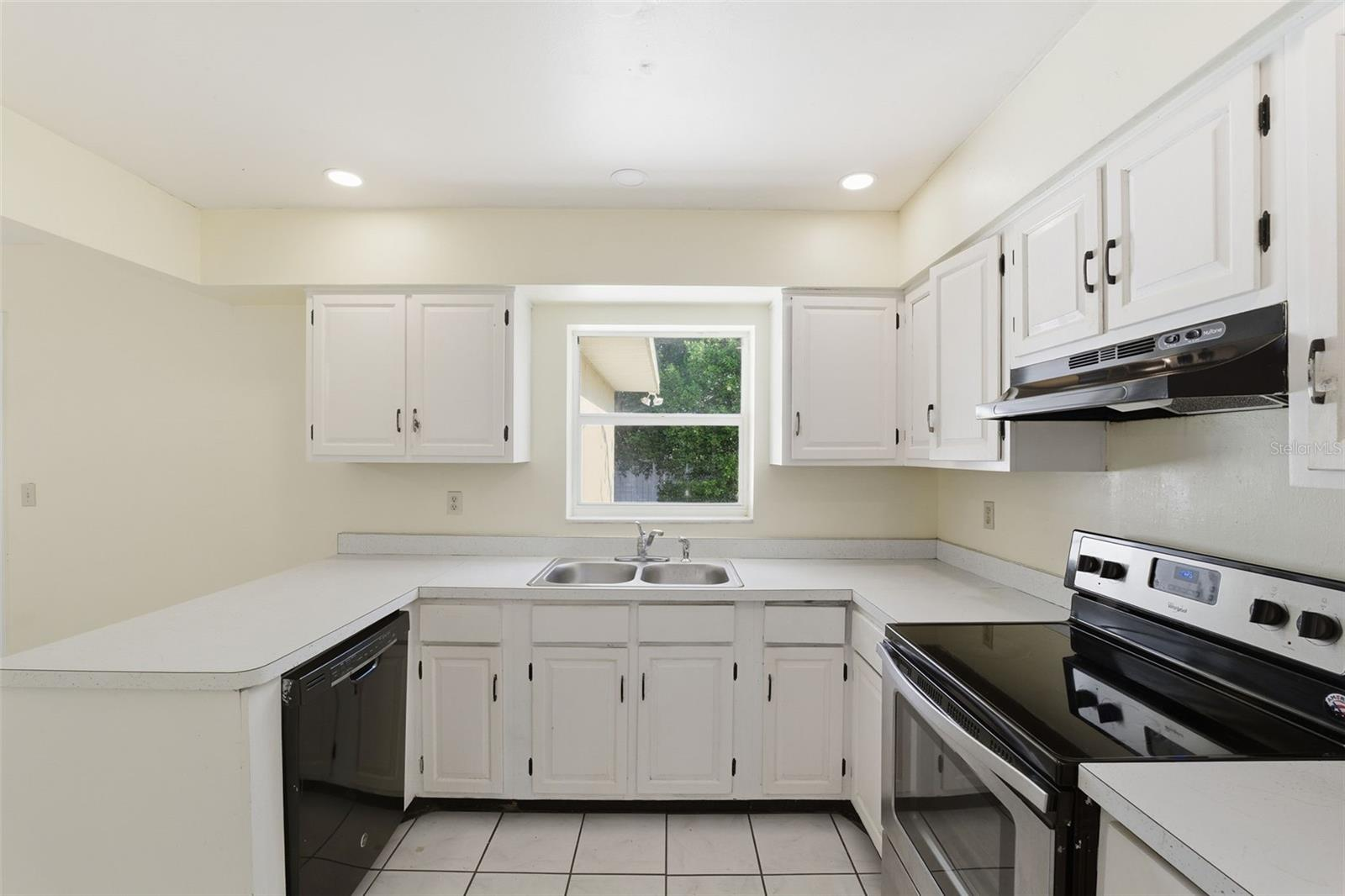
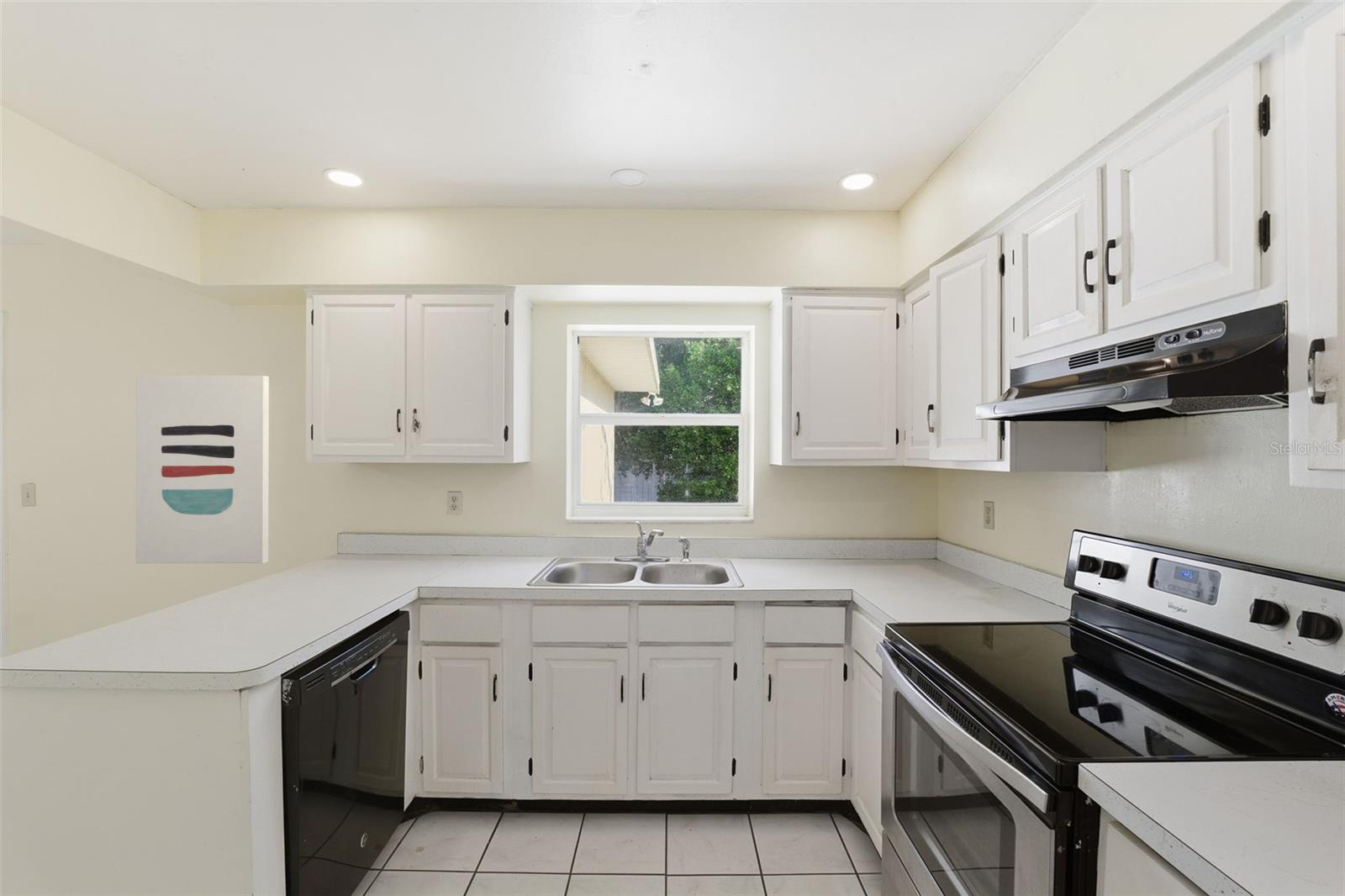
+ wall art [135,374,270,564]
